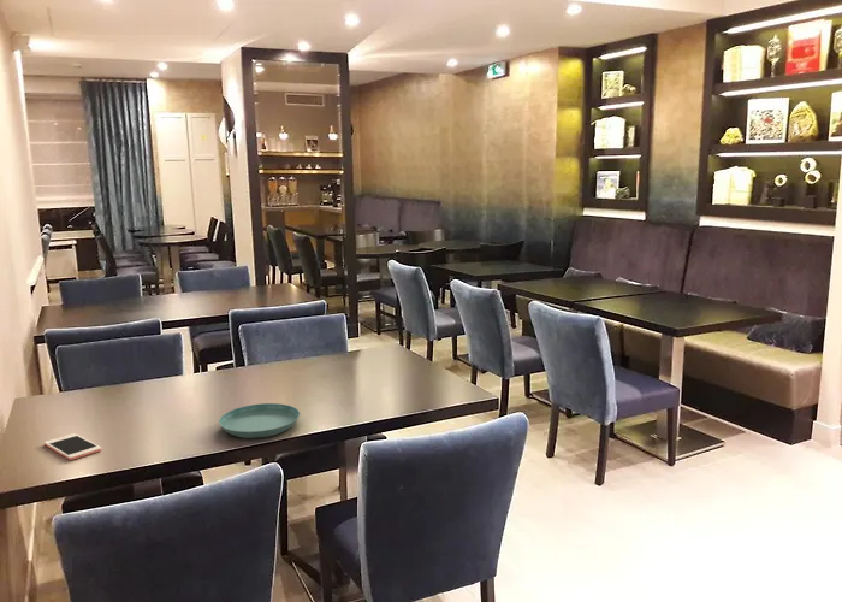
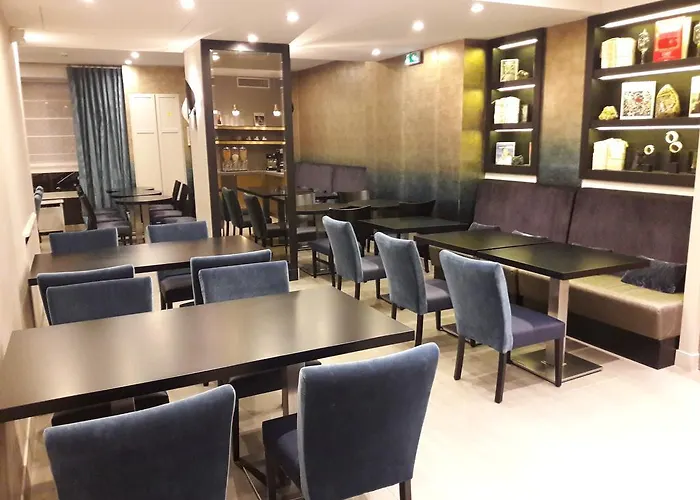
- saucer [218,402,301,439]
- cell phone [43,432,102,461]
